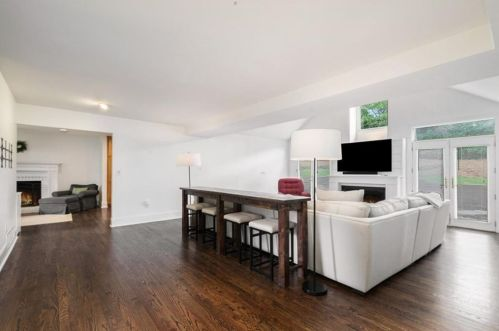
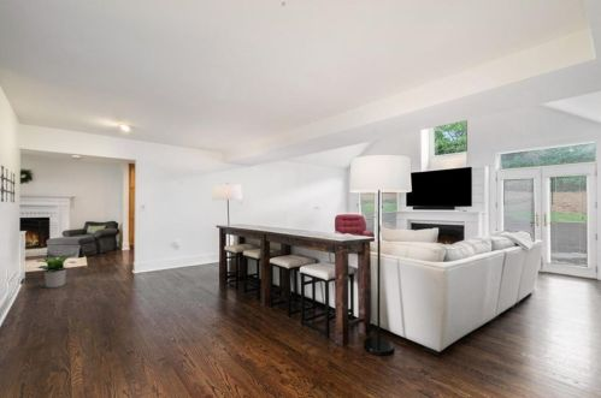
+ potted plant [35,255,76,289]
